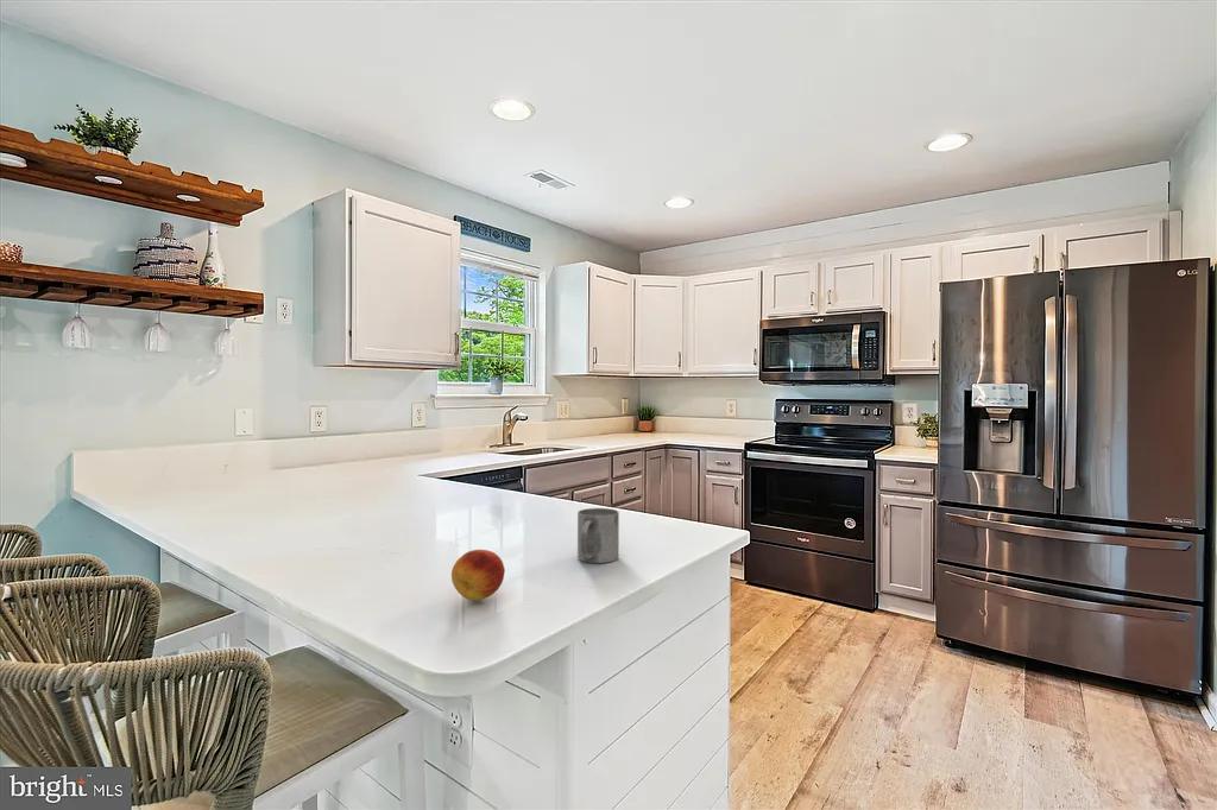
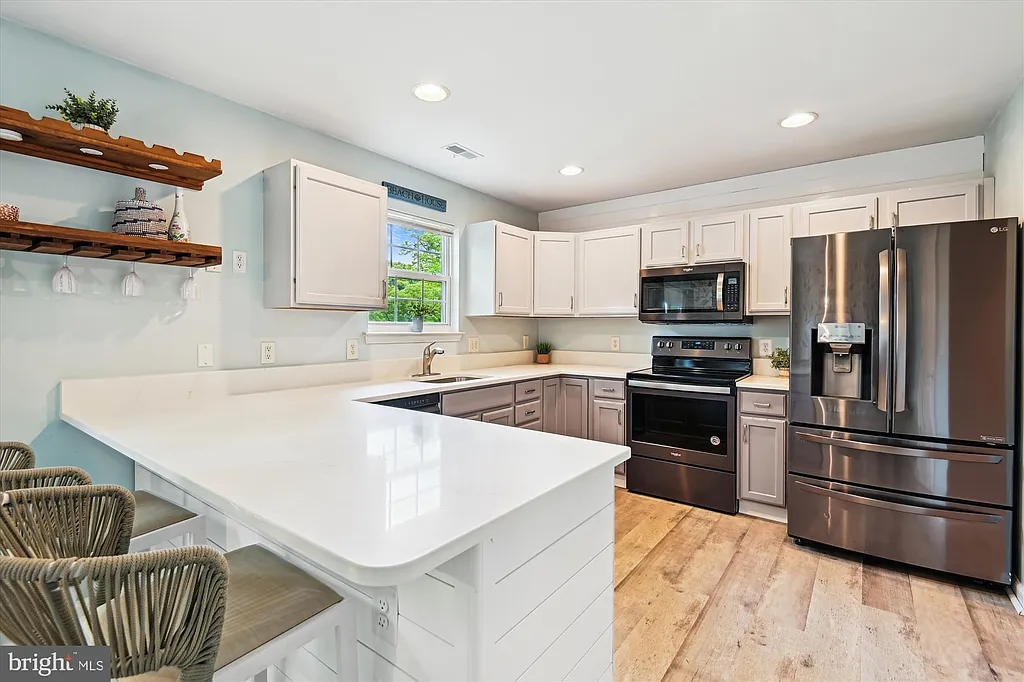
- fruit [450,549,506,602]
- mug [576,507,620,564]
